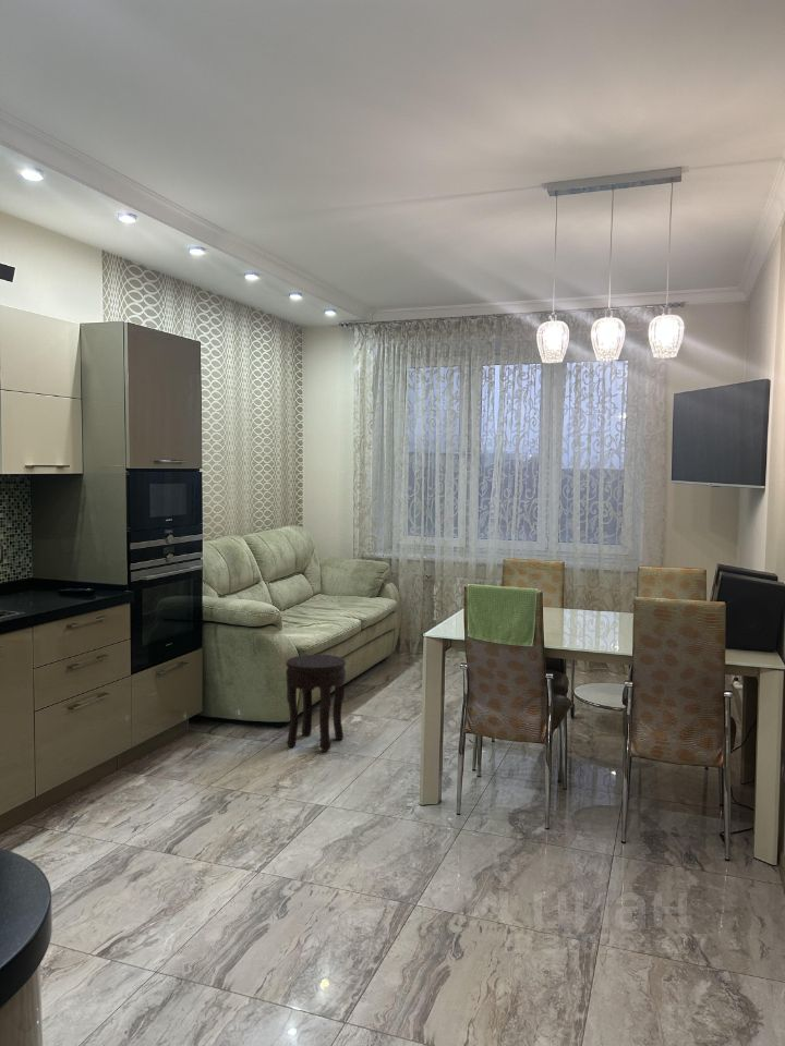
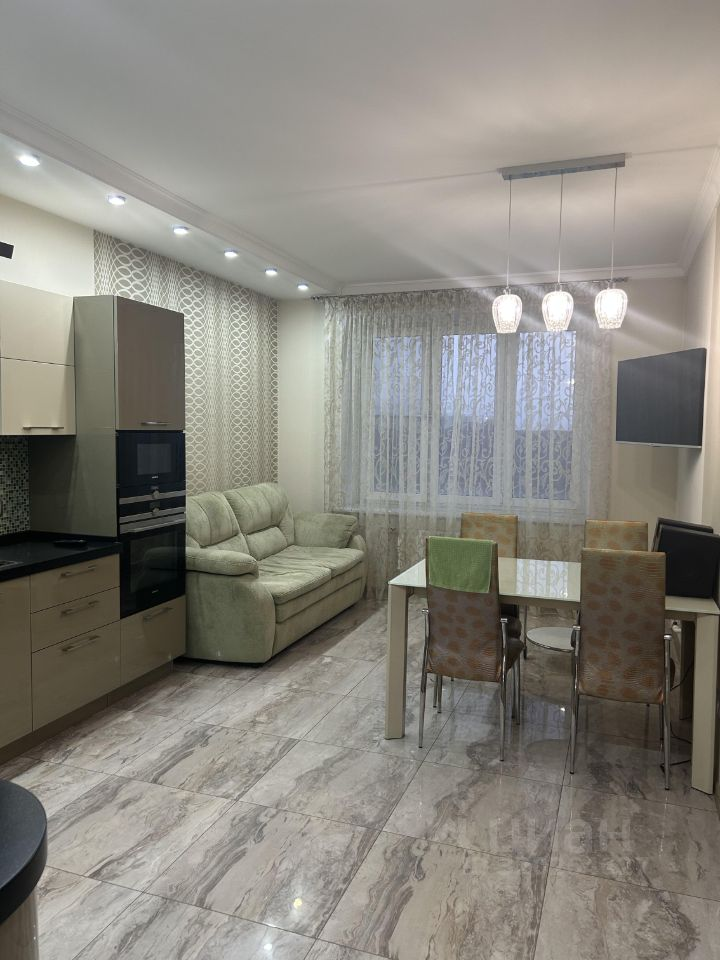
- side table [285,654,347,753]
